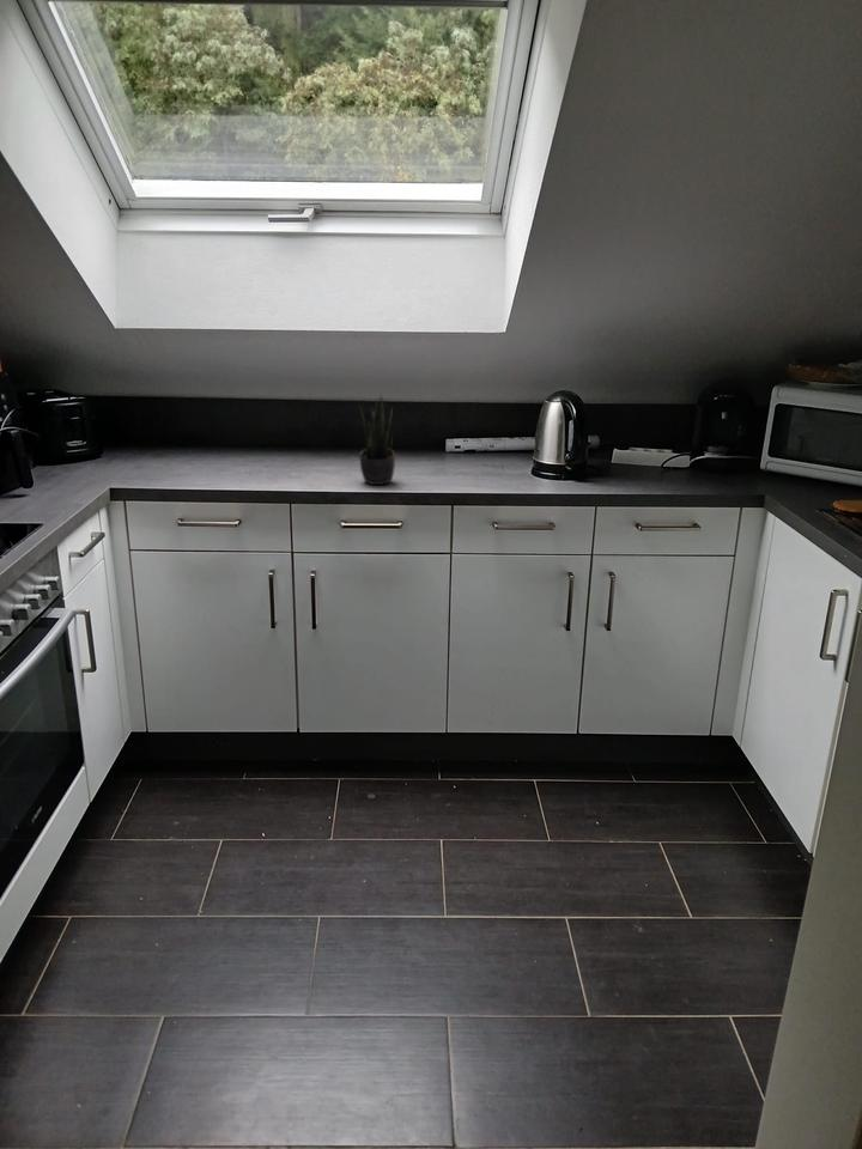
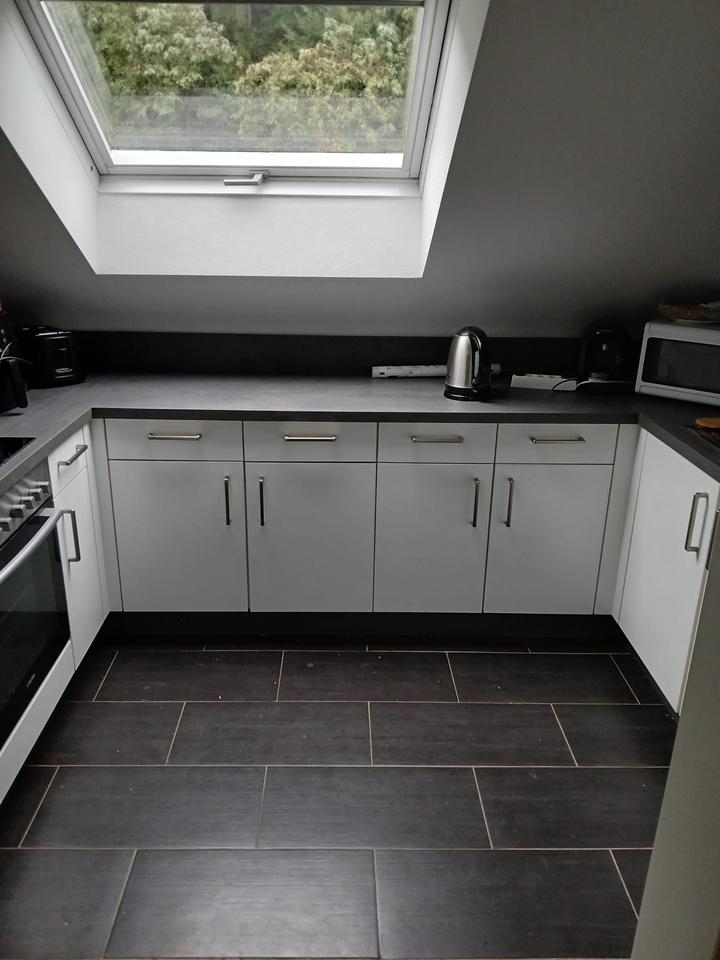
- potted plant [357,394,396,486]
